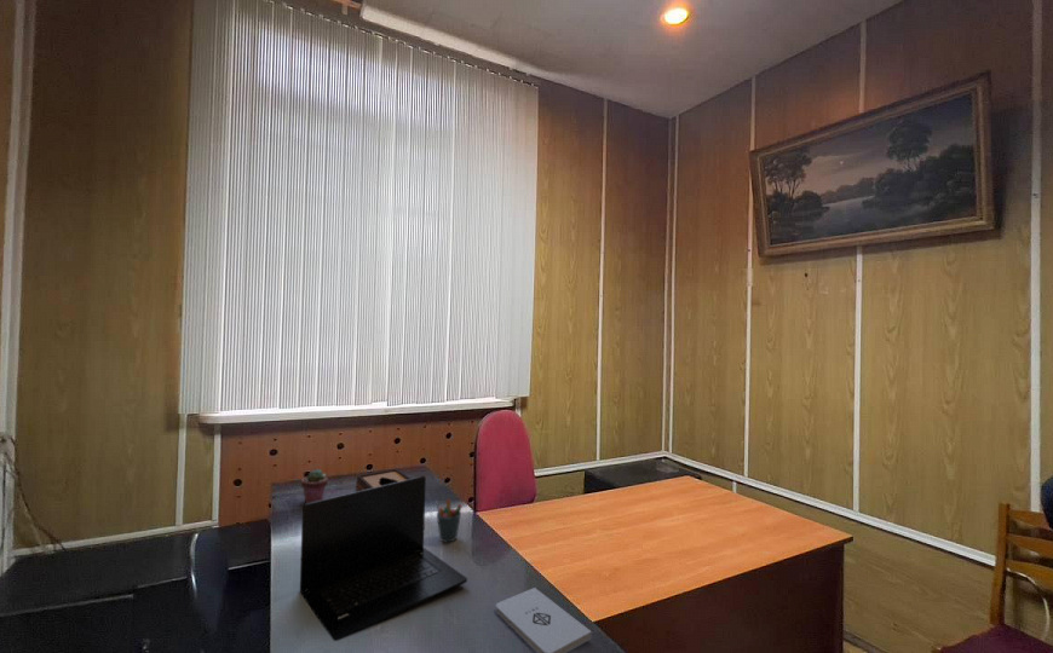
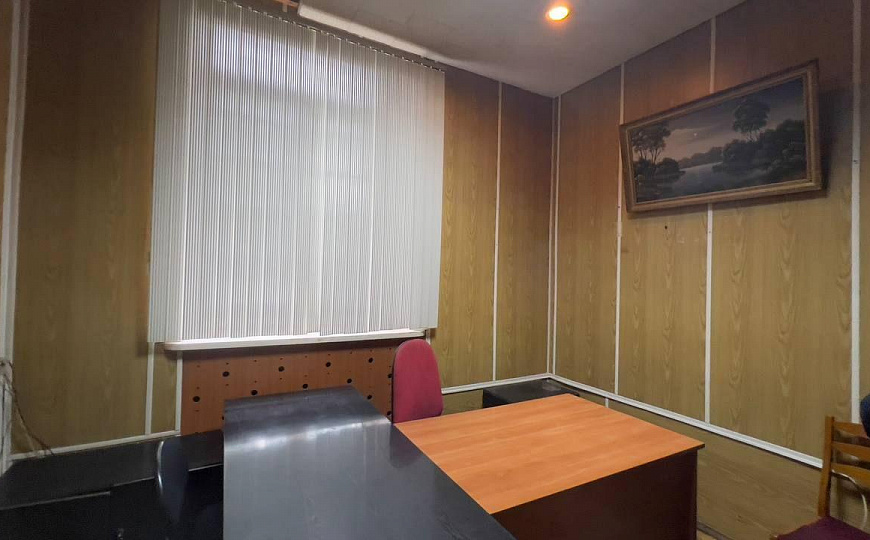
- pen holder [435,498,464,543]
- tissue box [355,468,412,492]
- potted succulent [300,468,329,504]
- notepad [495,586,593,653]
- laptop [299,475,468,642]
